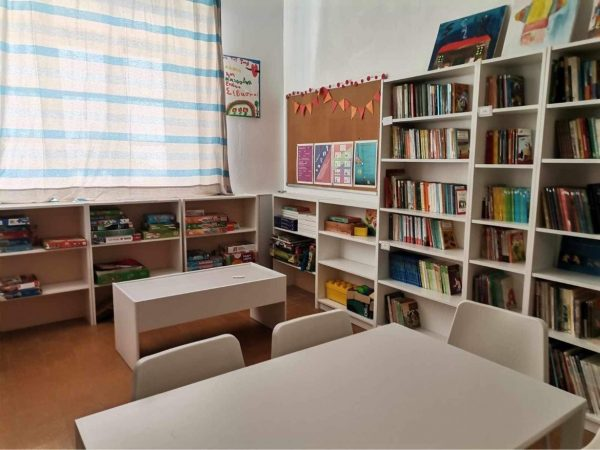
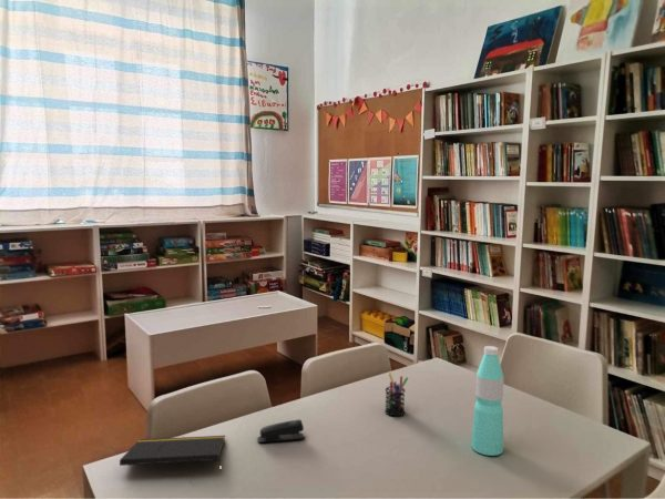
+ pen holder [383,373,409,417]
+ notepad [119,435,226,473]
+ water bottle [470,345,504,457]
+ stapler [256,419,305,444]
